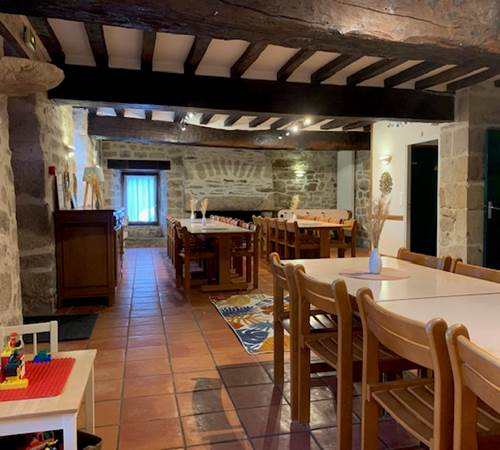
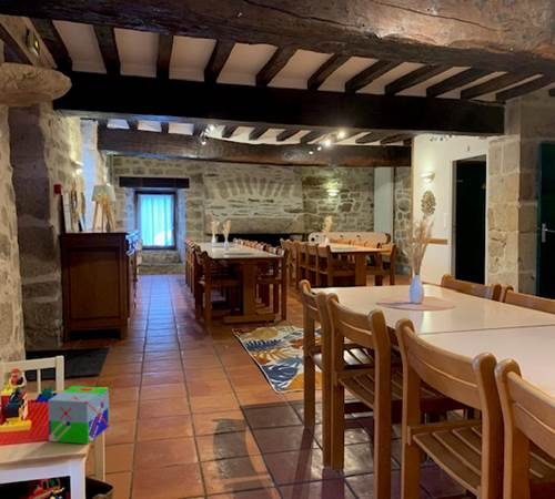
+ toy block [47,385,111,445]
